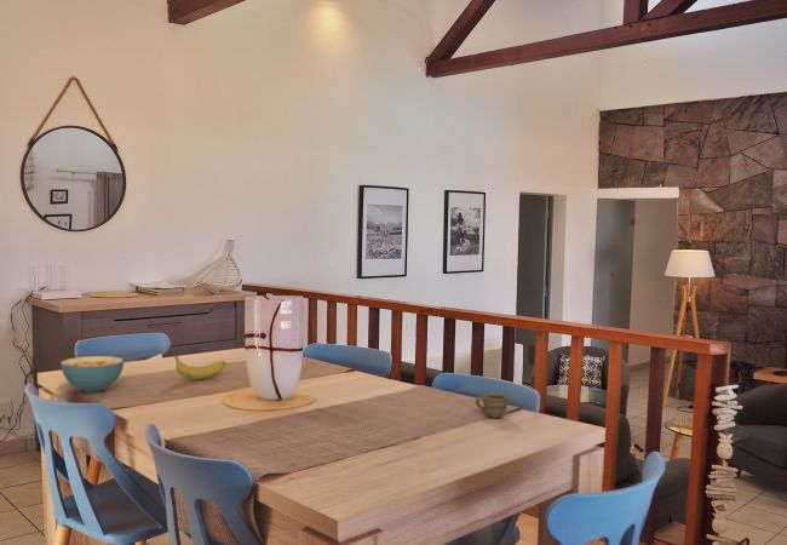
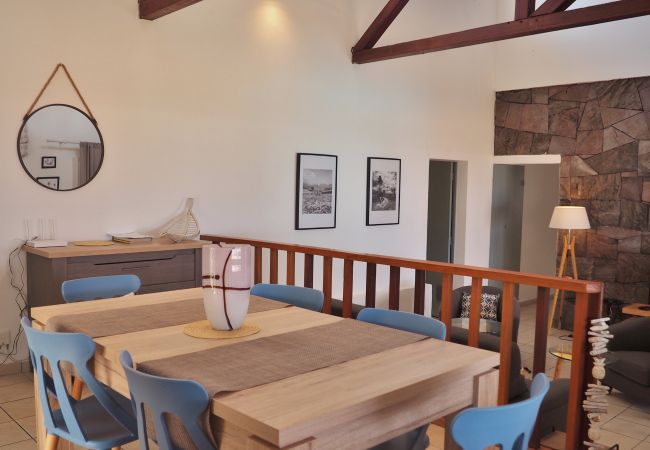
- fruit [173,352,228,380]
- cup [473,392,509,419]
- cereal bowl [59,355,125,394]
